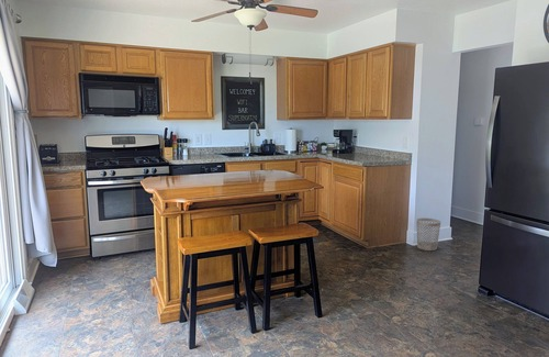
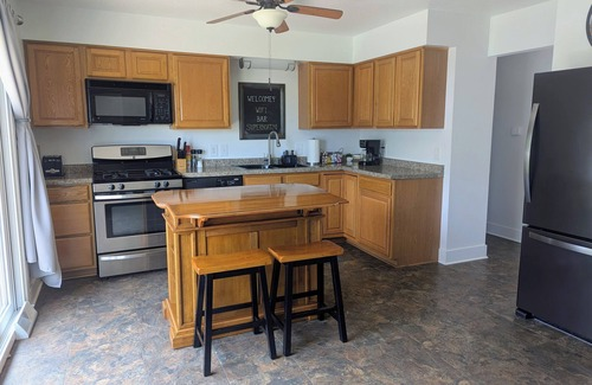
- wastebasket [415,217,441,252]
